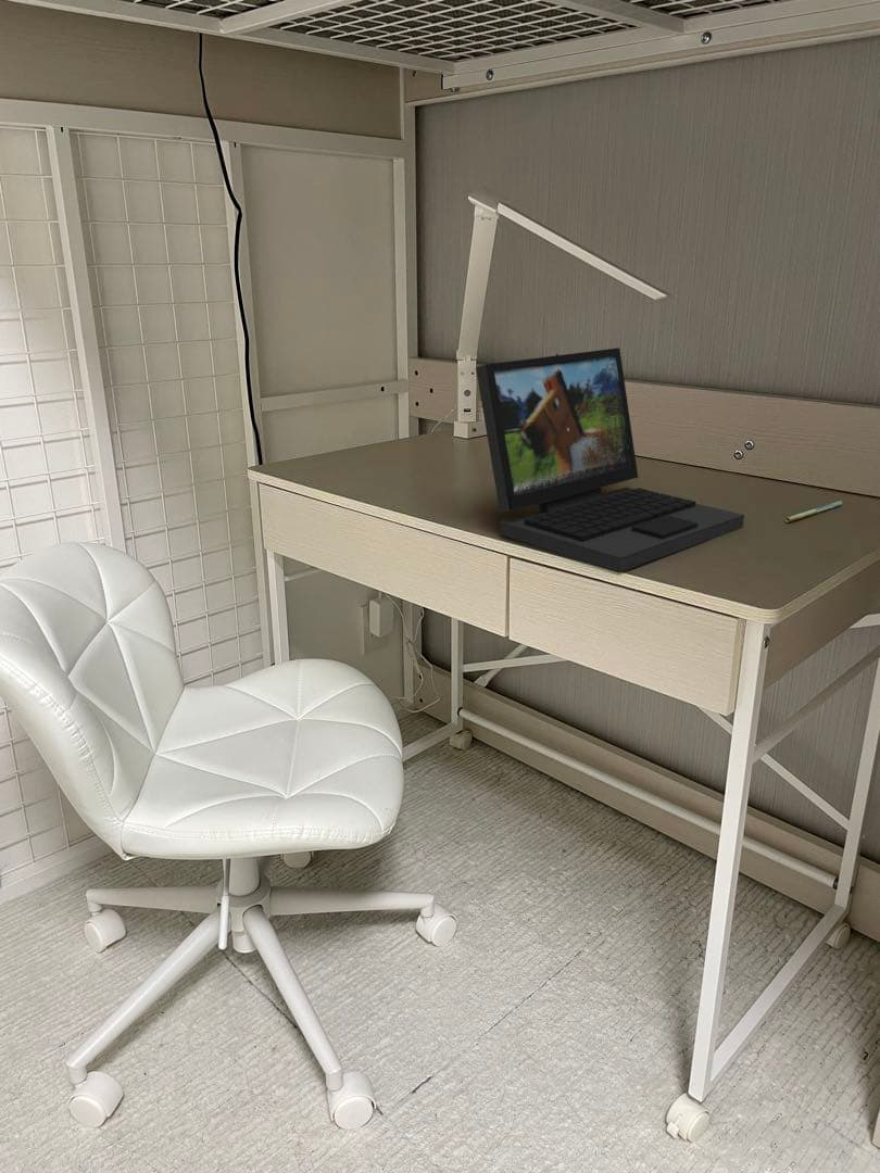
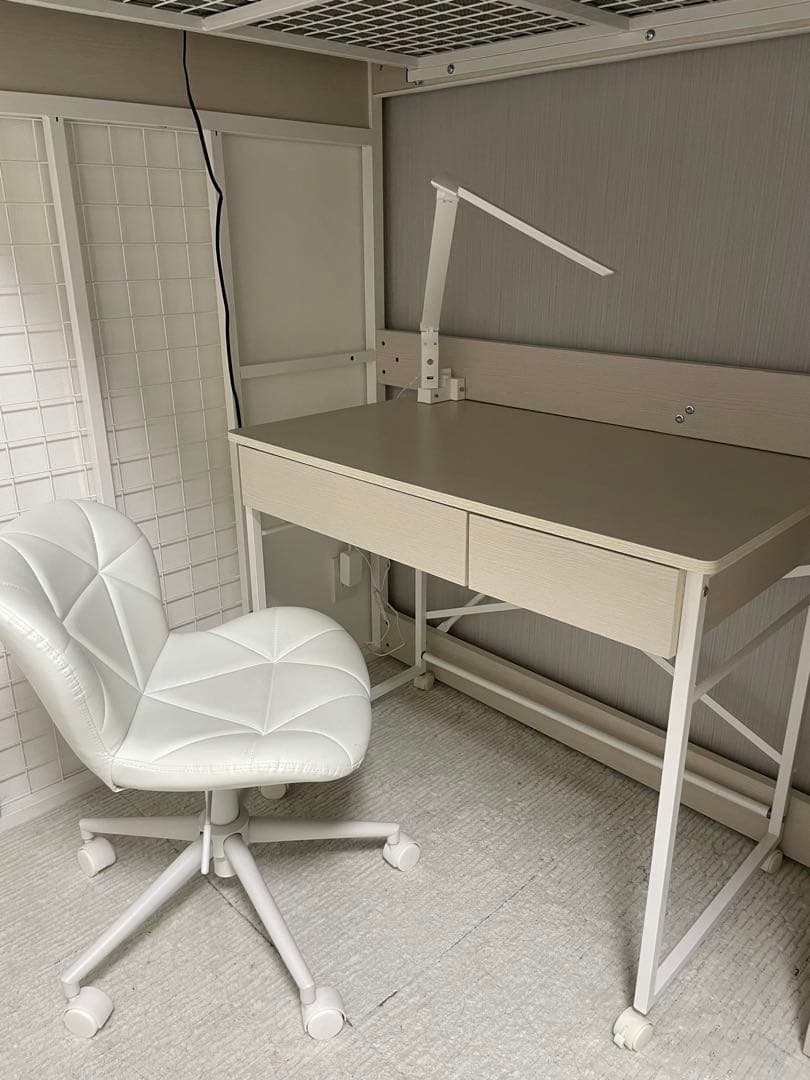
- pen [784,500,843,524]
- laptop [475,346,745,573]
